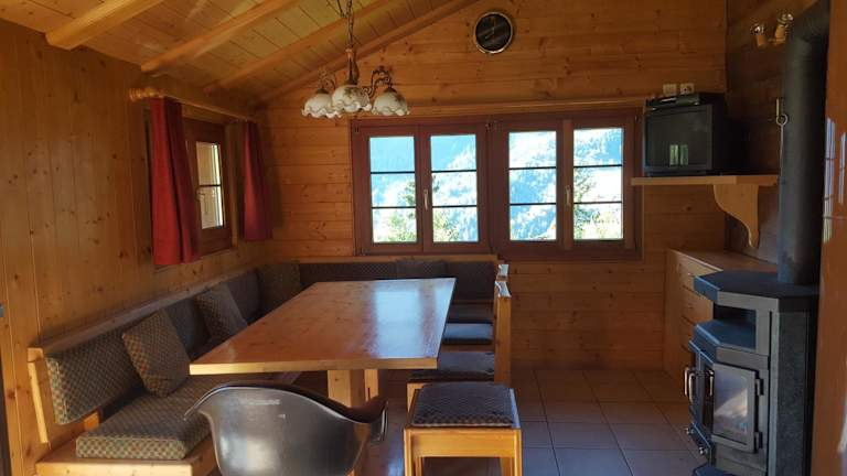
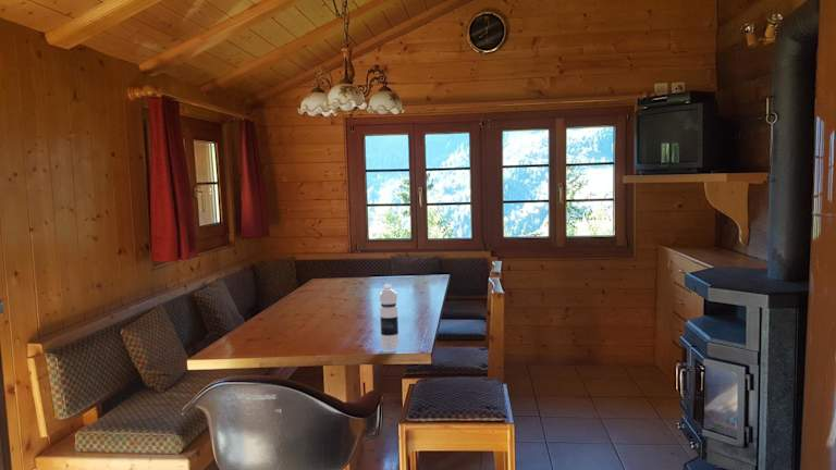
+ water bottle [379,283,399,351]
